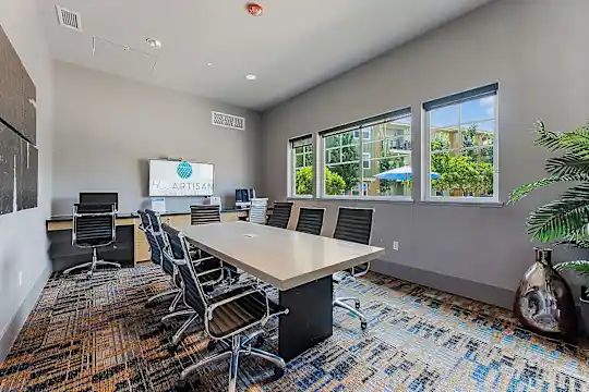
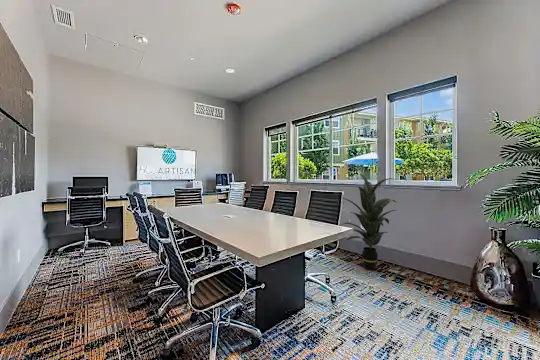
+ indoor plant [342,173,398,271]
